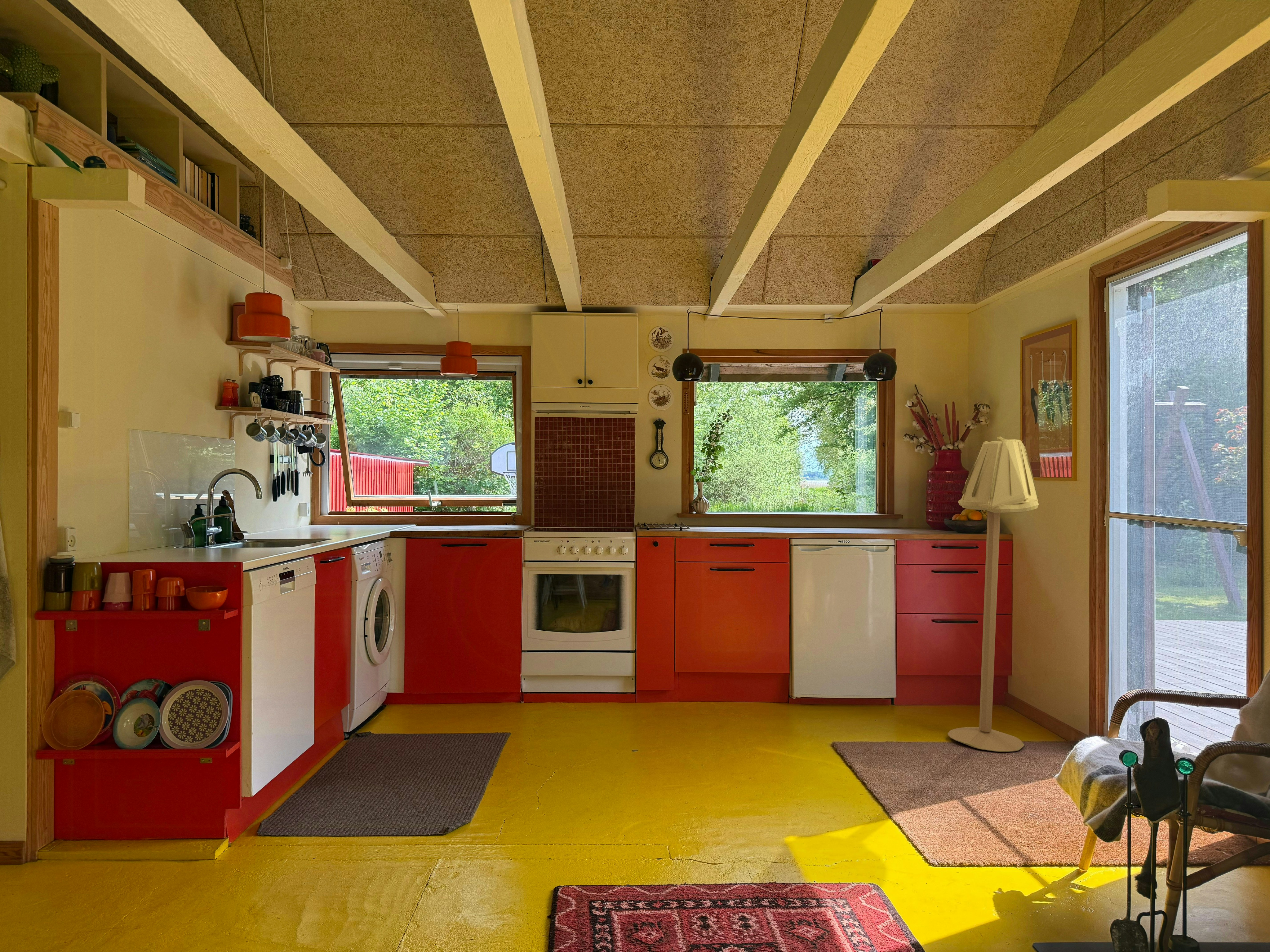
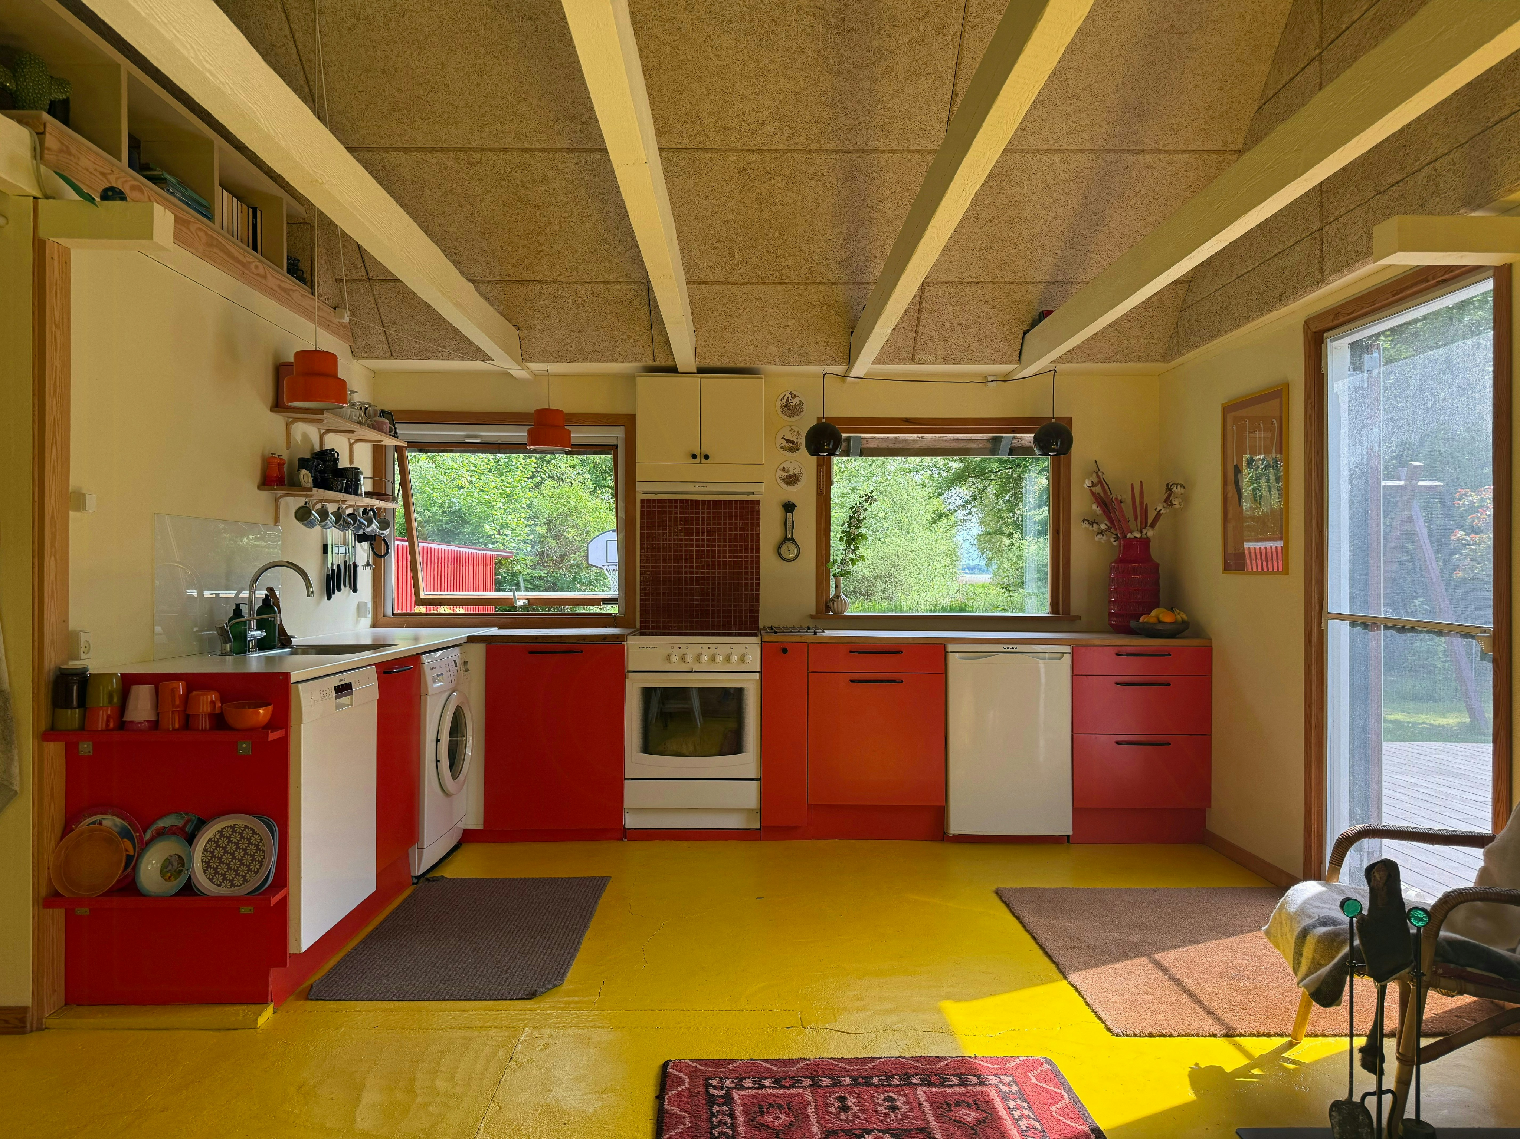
- floor lamp [947,436,1039,752]
